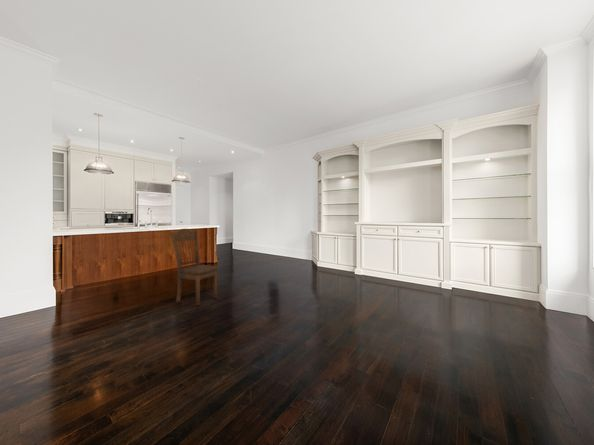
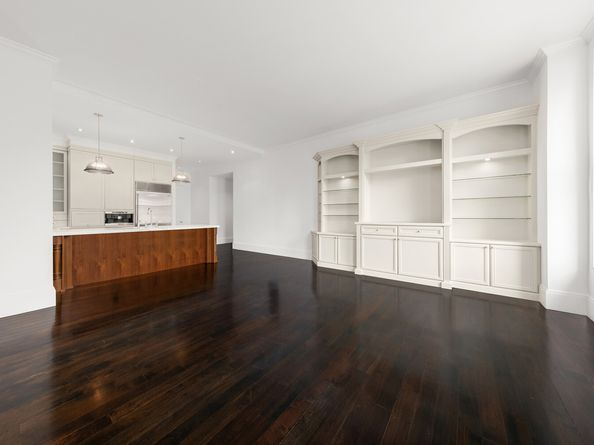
- dining chair [169,228,219,306]
